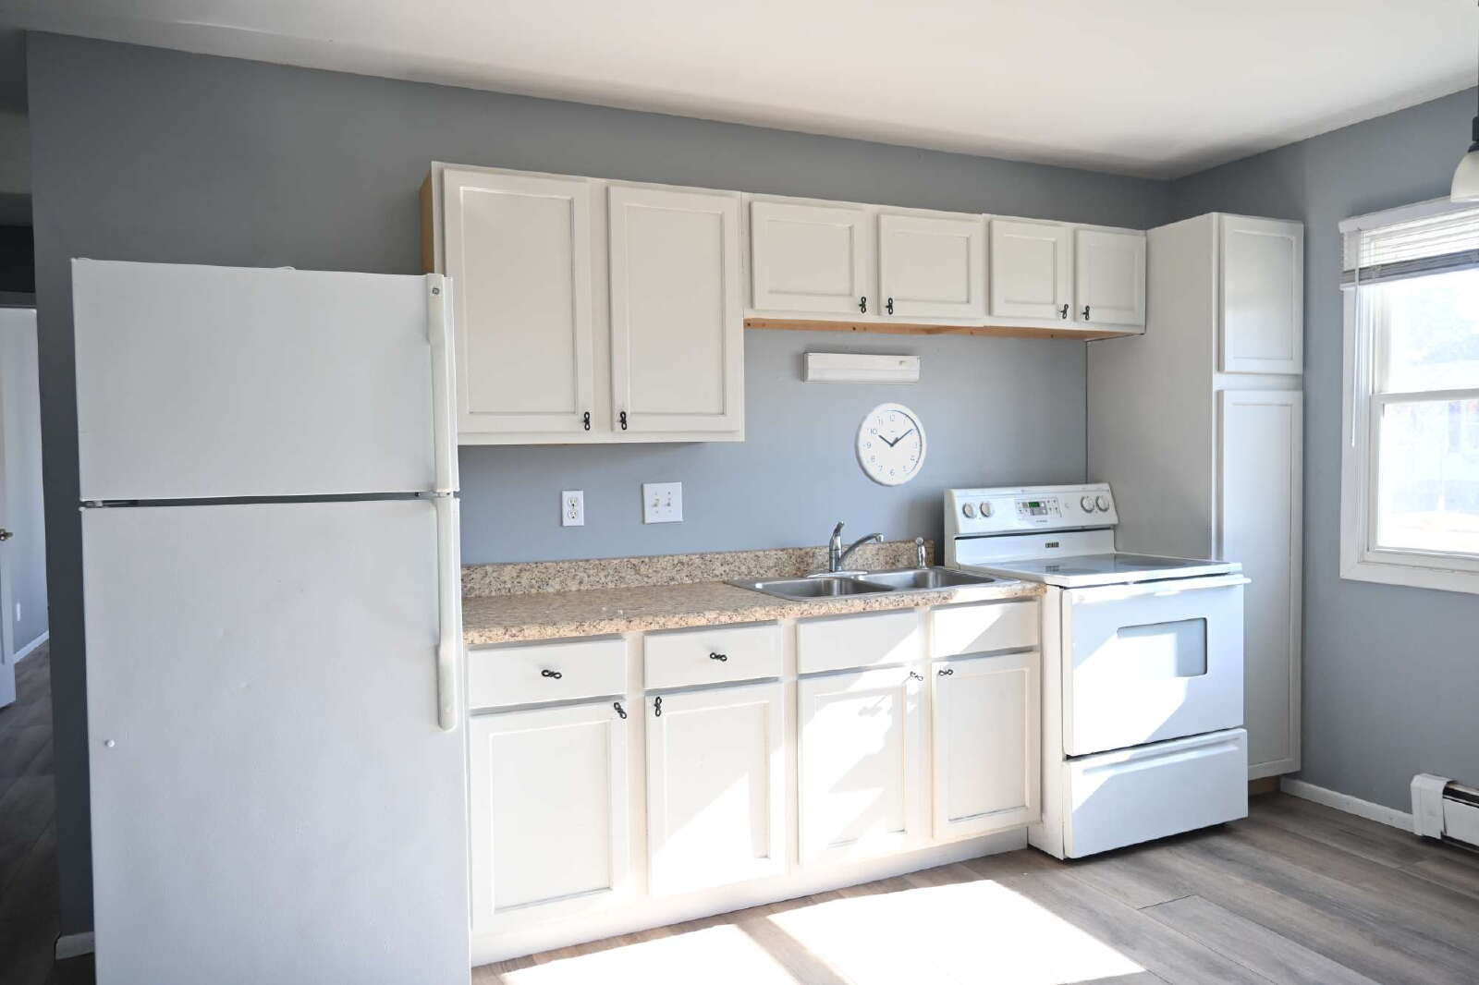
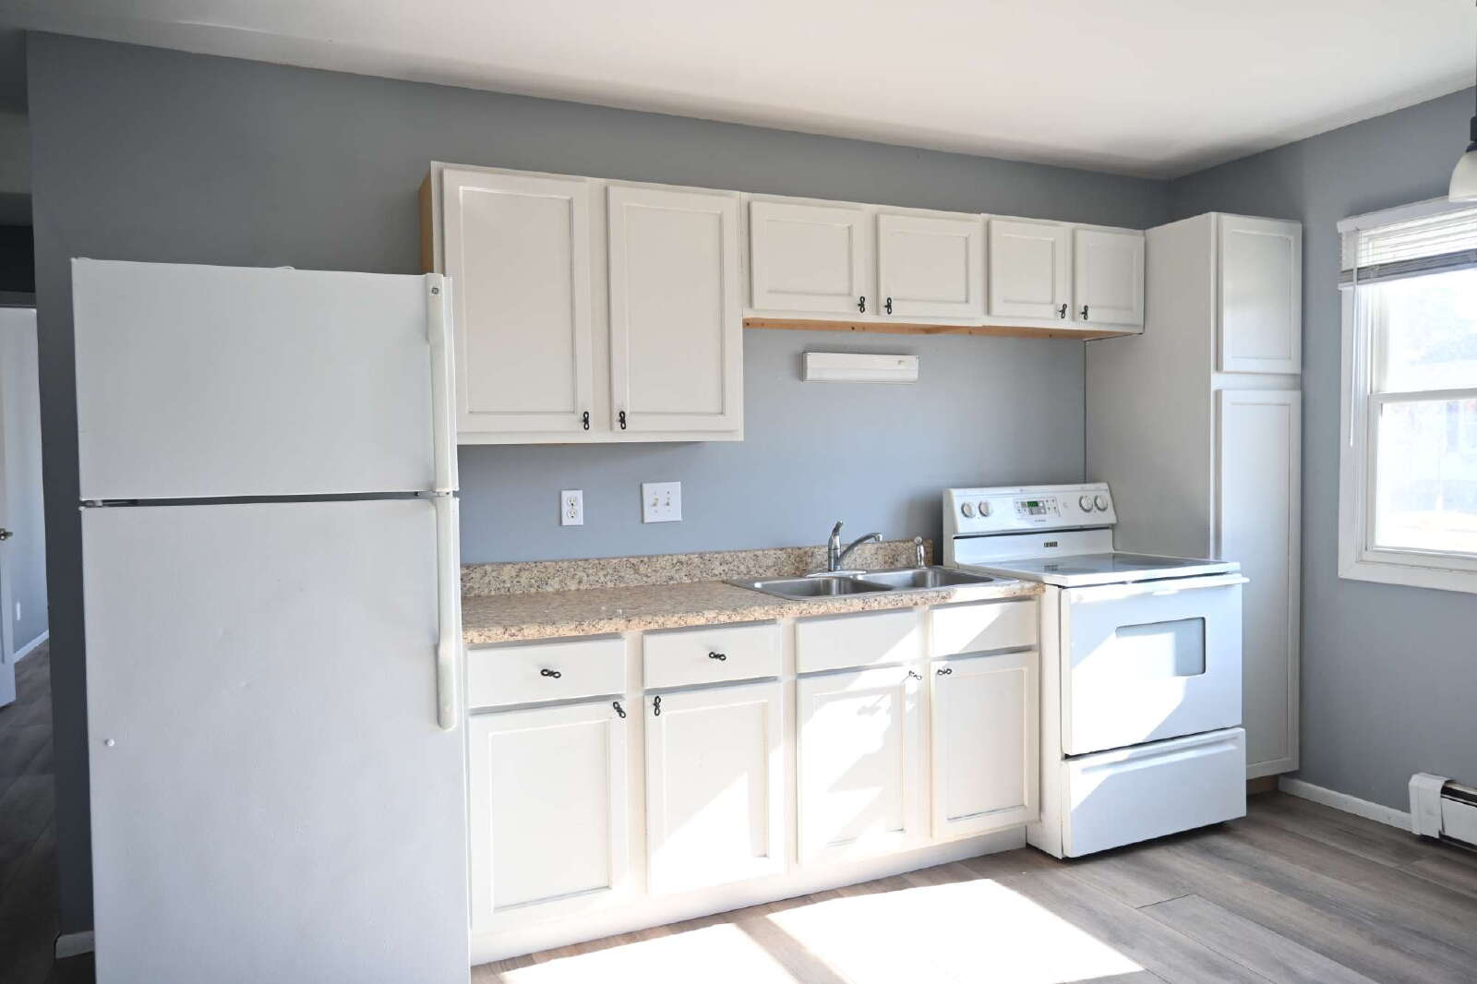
- wall clock [853,402,927,488]
